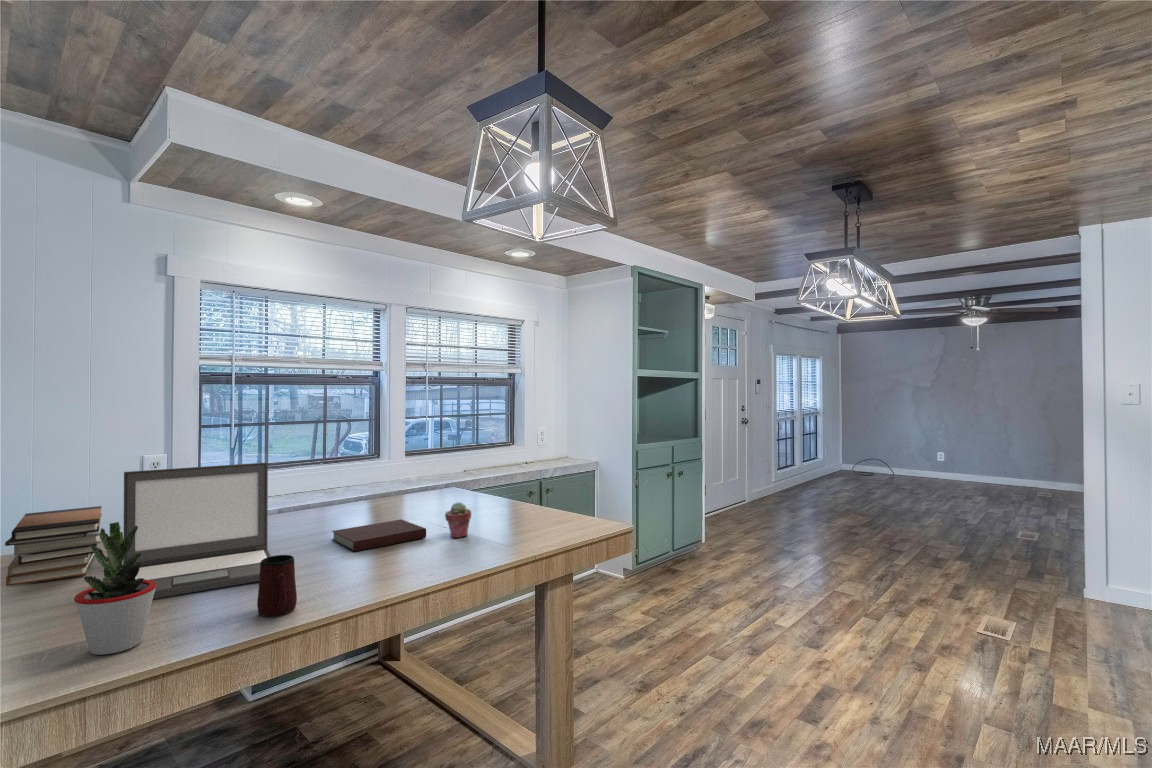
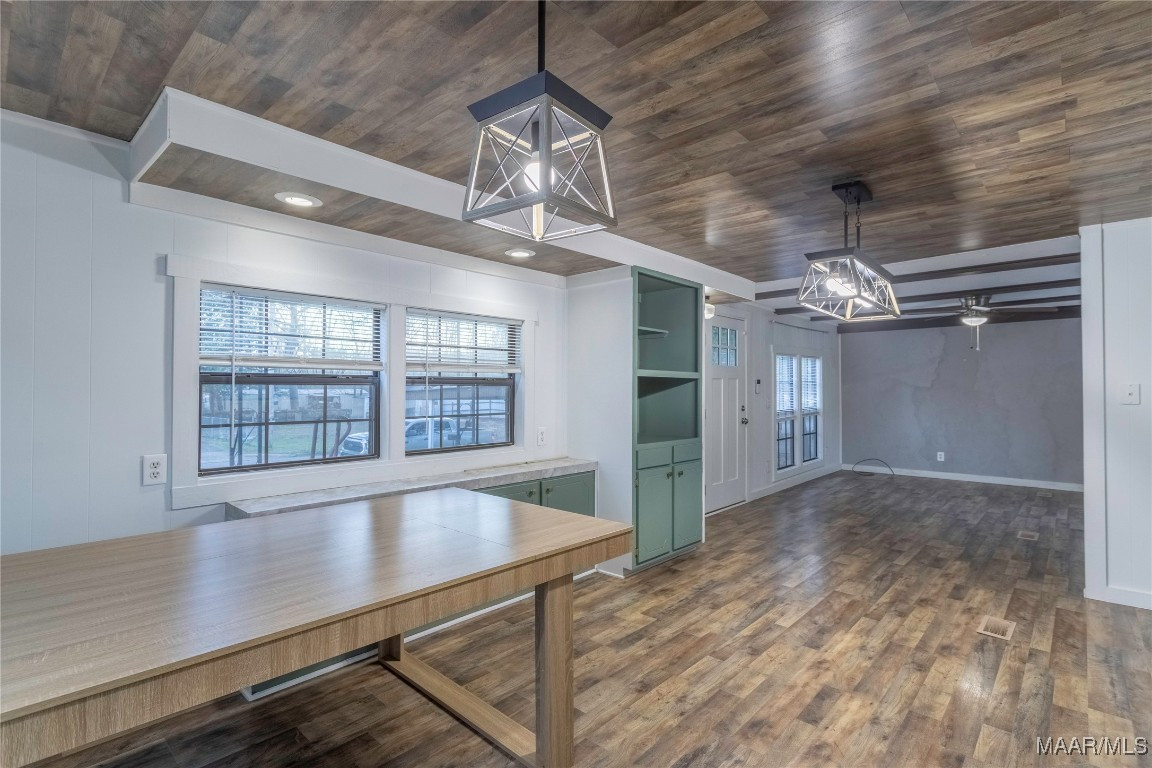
- potted plant [73,521,157,656]
- notebook [331,519,427,552]
- book stack [4,505,102,587]
- laptop [122,462,272,600]
- mug [256,554,298,617]
- potted succulent [444,501,472,539]
